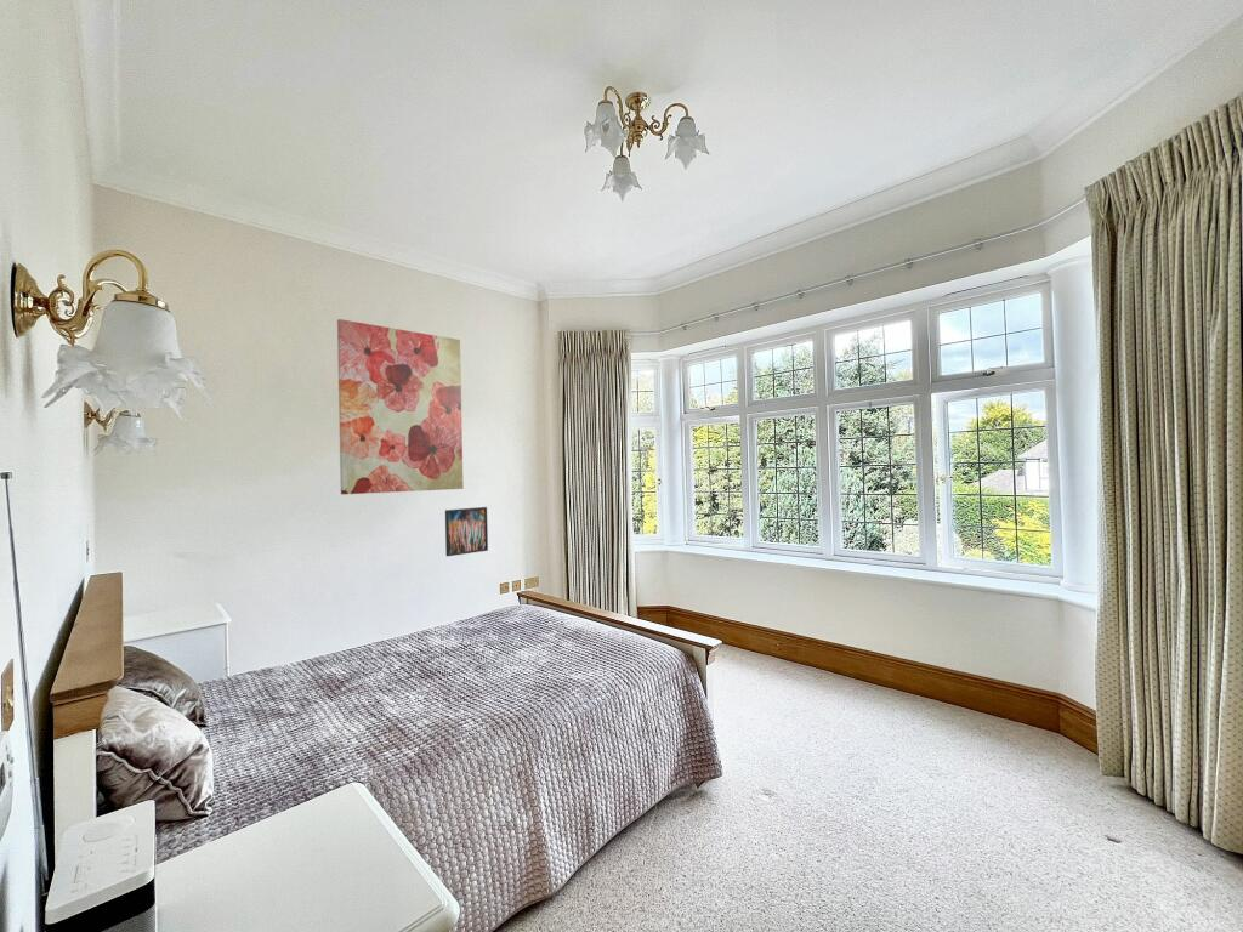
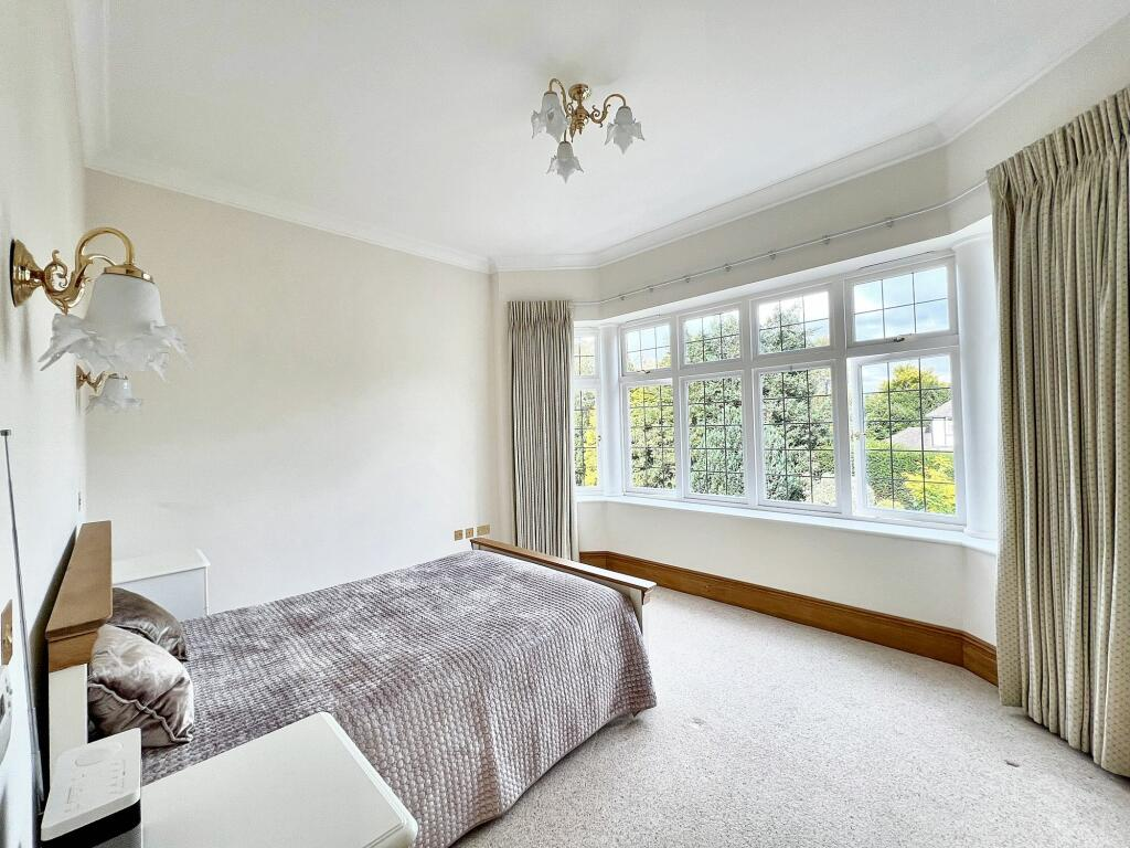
- wall art [336,318,465,495]
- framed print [444,506,489,557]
